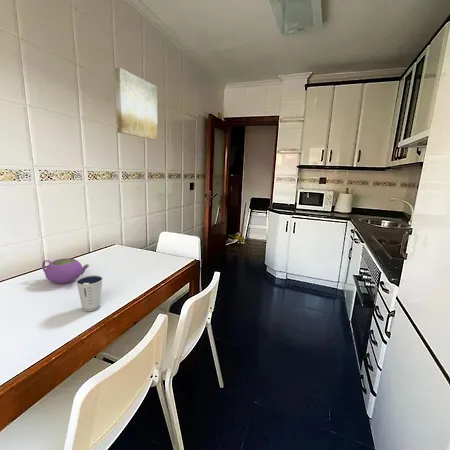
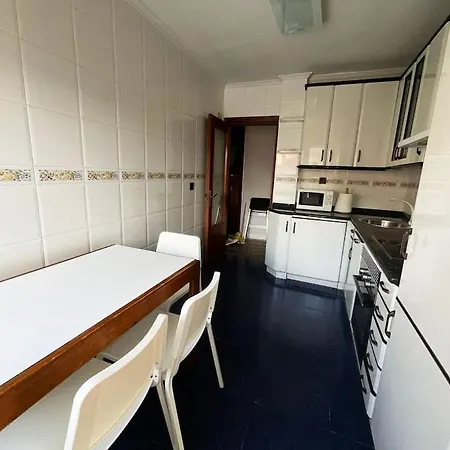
- wall art [114,67,159,141]
- dixie cup [75,274,104,312]
- teapot [41,257,90,285]
